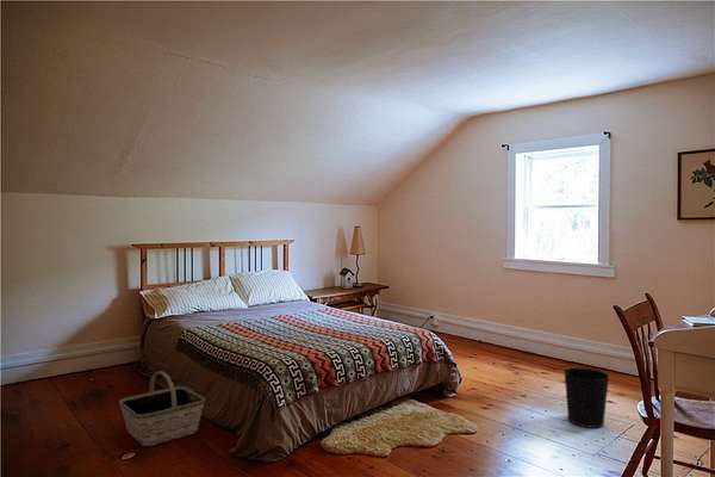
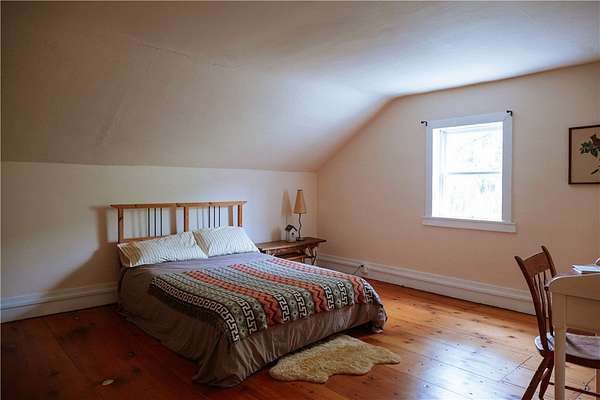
- basket [118,370,206,447]
- wastebasket [562,366,611,429]
